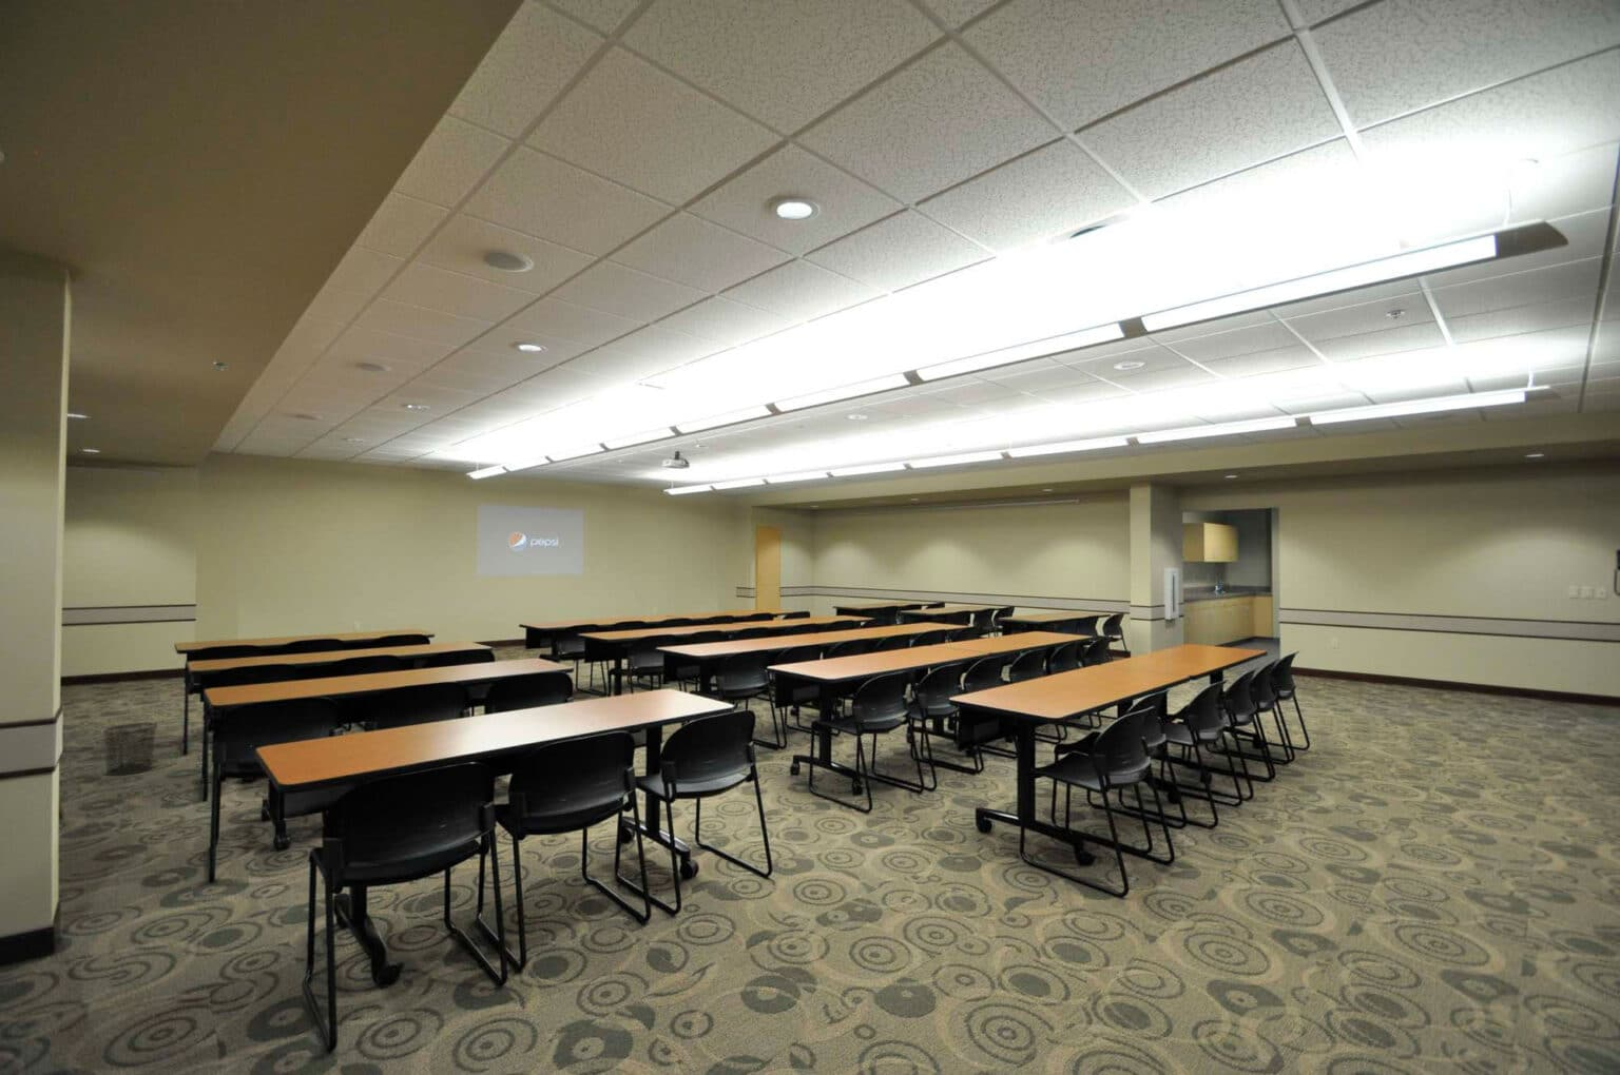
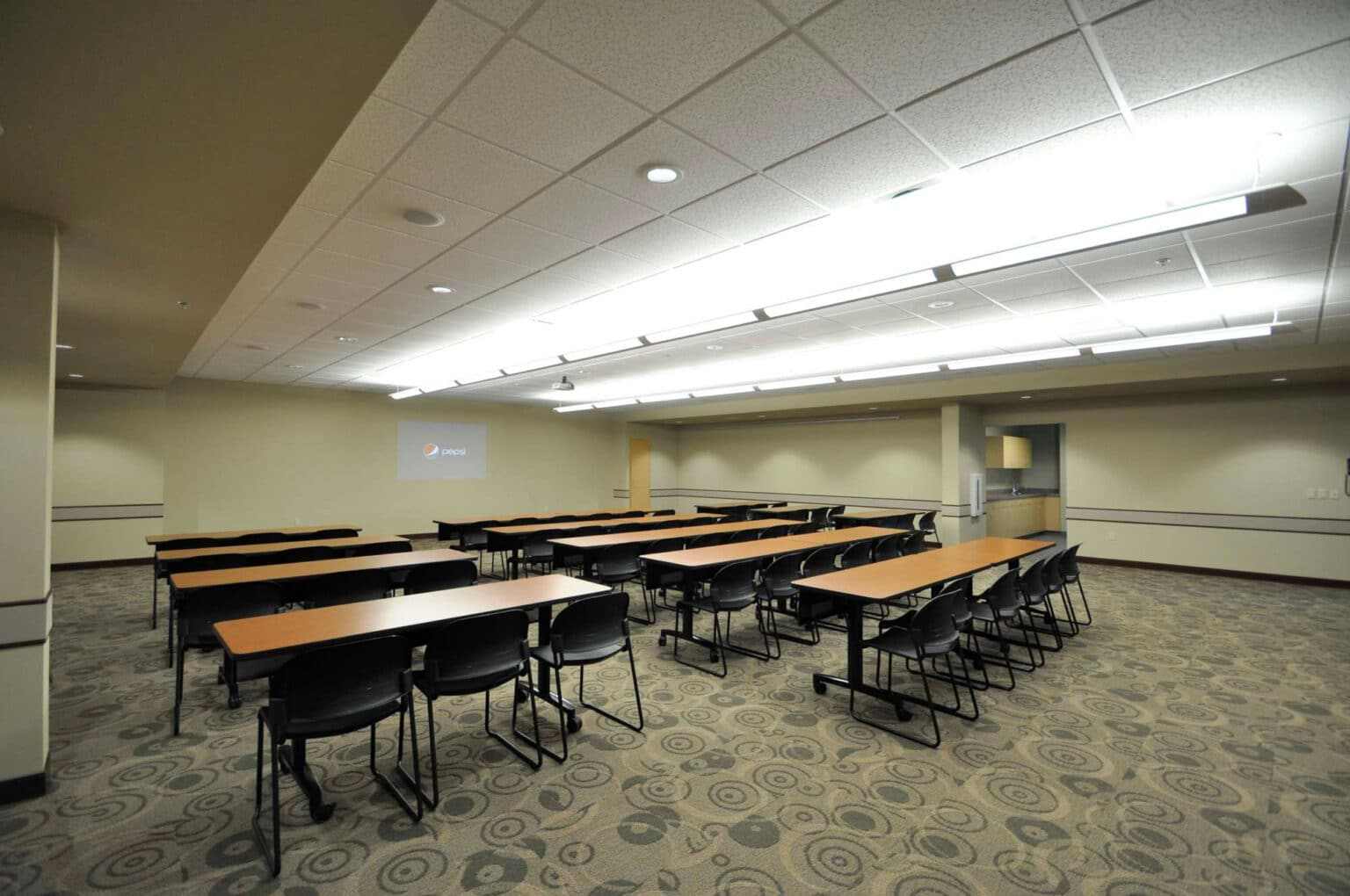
- trash can [102,722,160,776]
